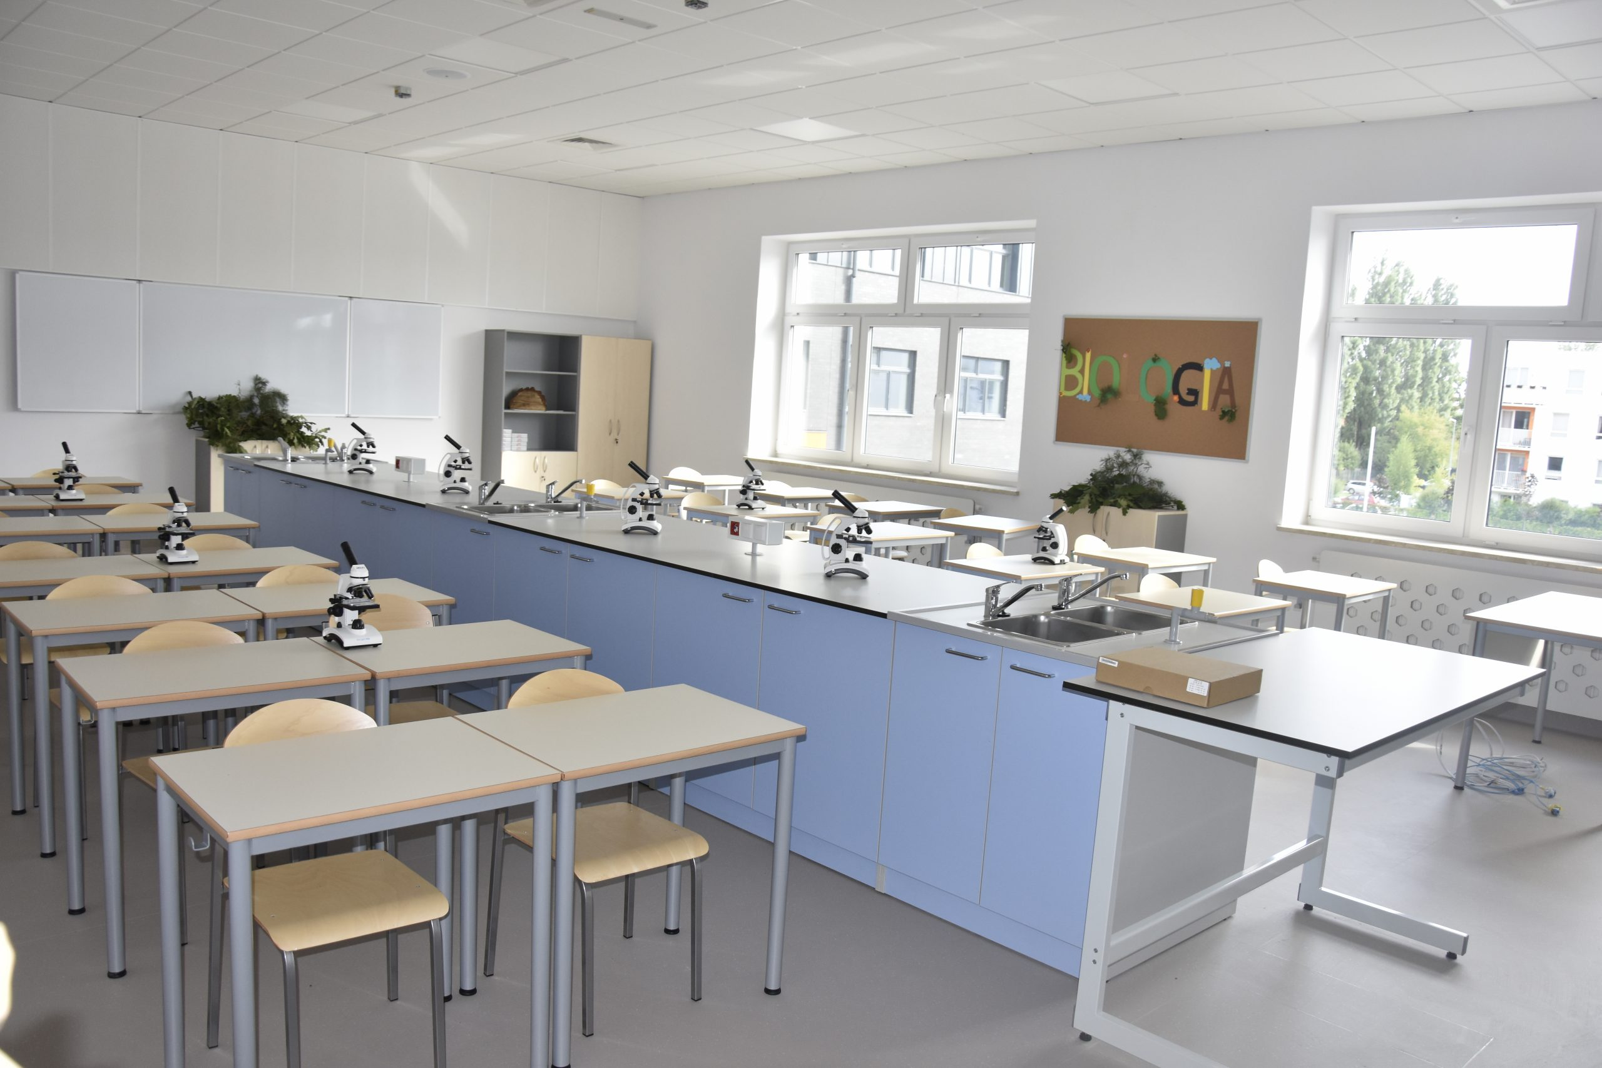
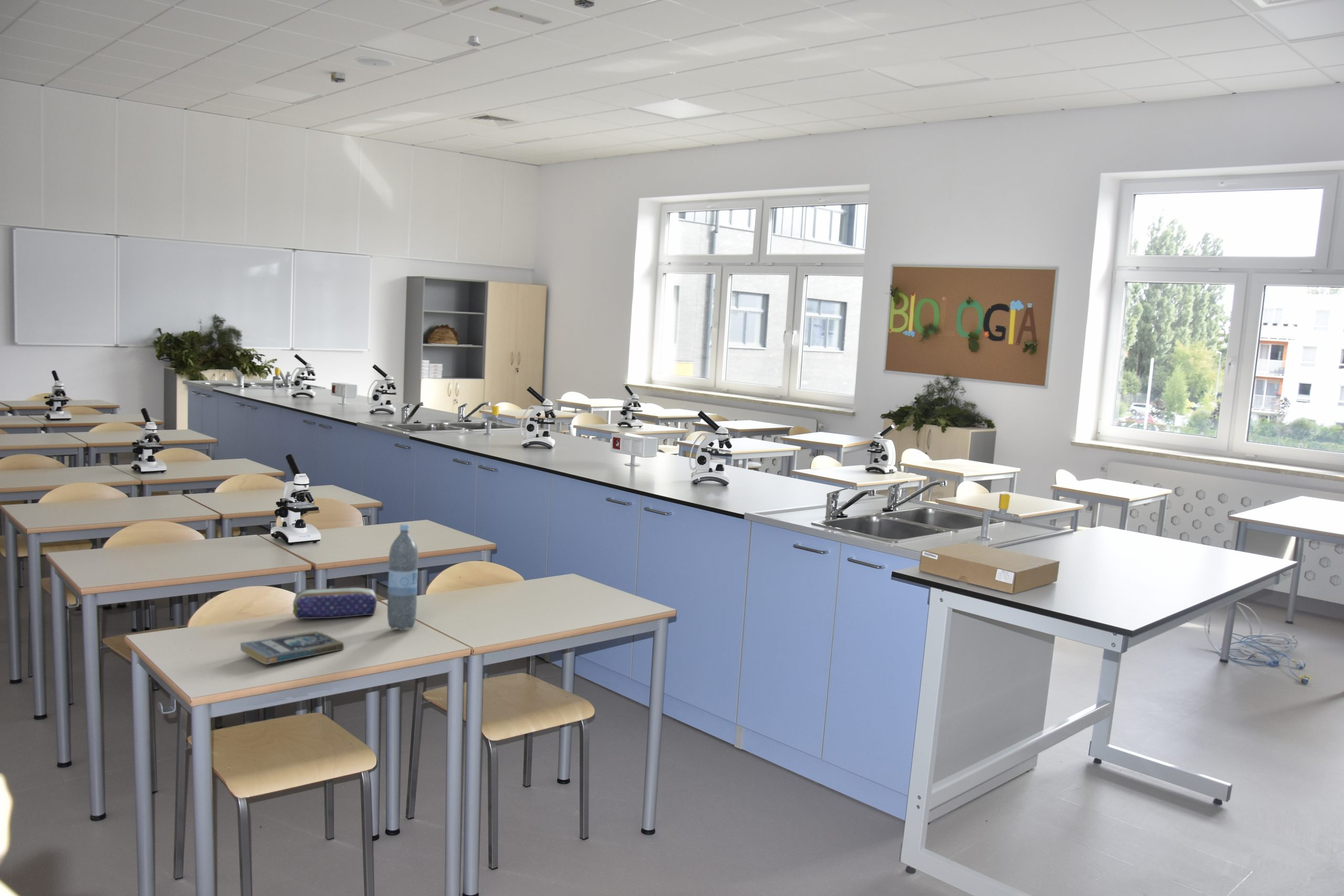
+ water bottle [387,524,419,631]
+ pencil case [292,587,377,619]
+ recessed light [465,35,481,47]
+ book [240,631,344,665]
